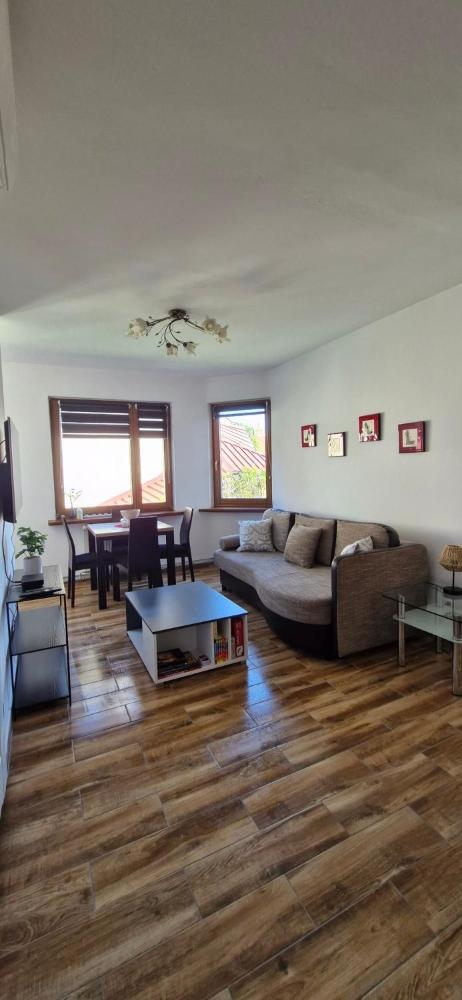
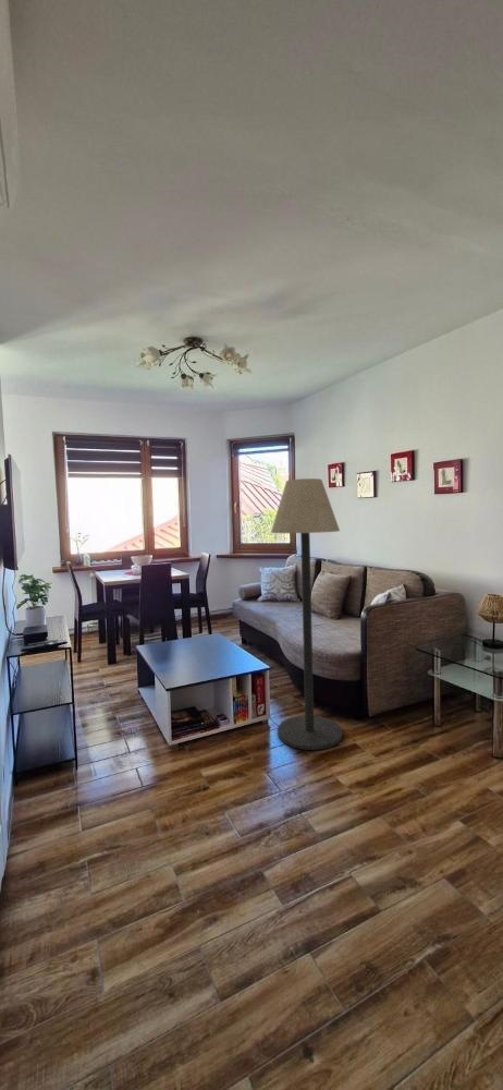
+ floor lamp [270,477,343,751]
